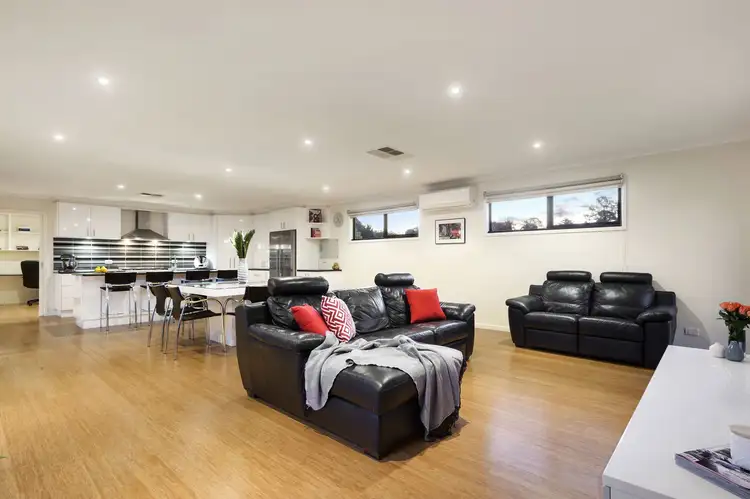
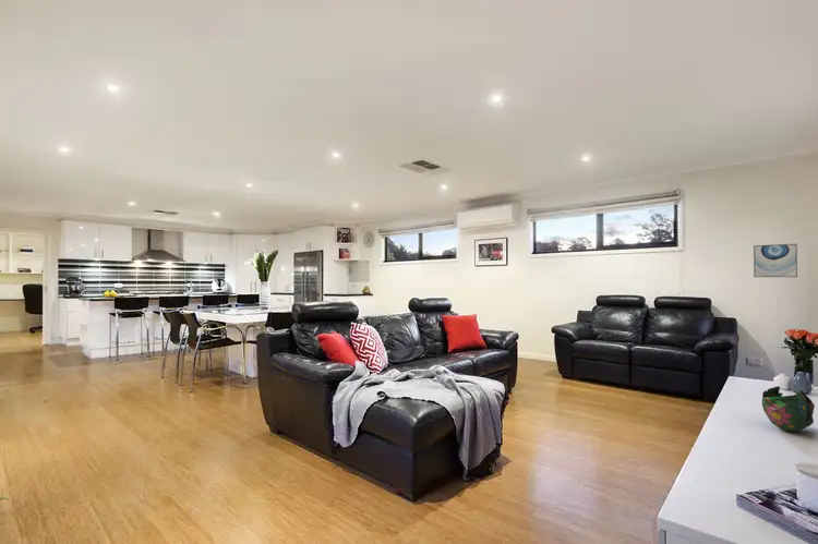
+ decorative bowl [761,385,816,432]
+ wall art [753,243,798,278]
